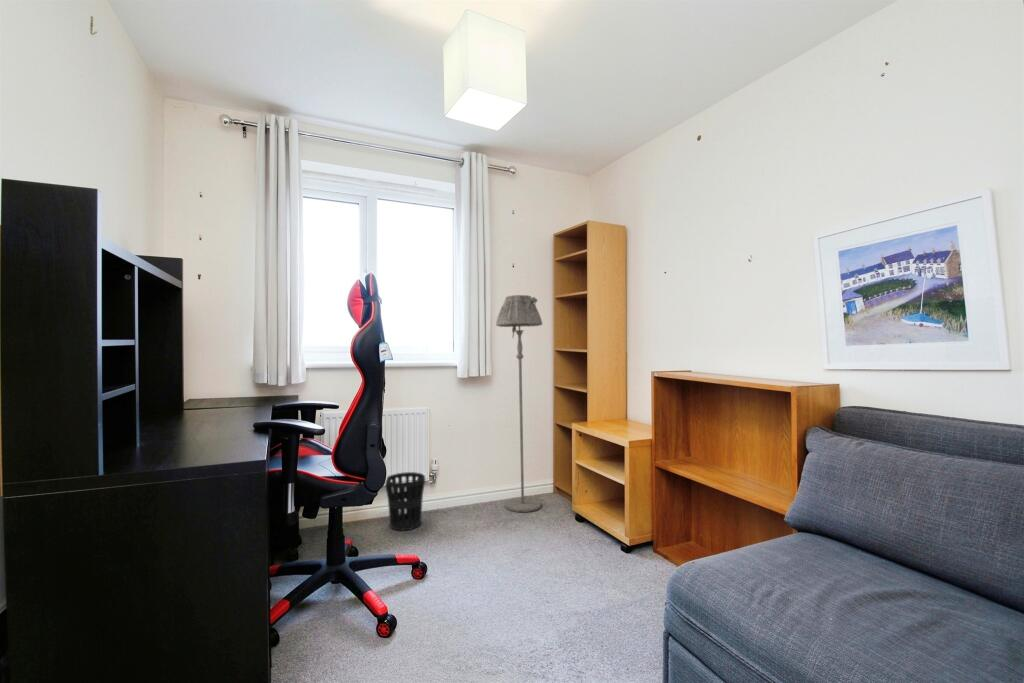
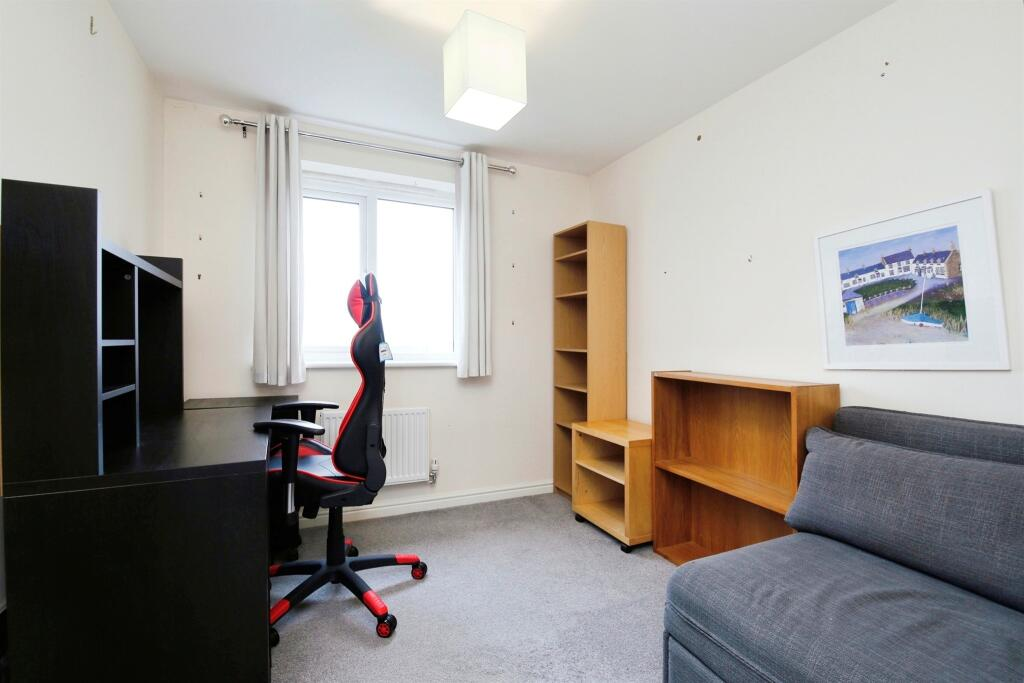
- wastebasket [384,471,426,532]
- floor lamp [495,294,543,513]
